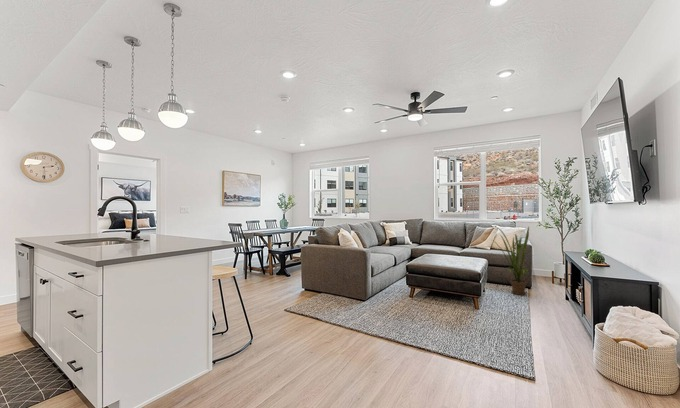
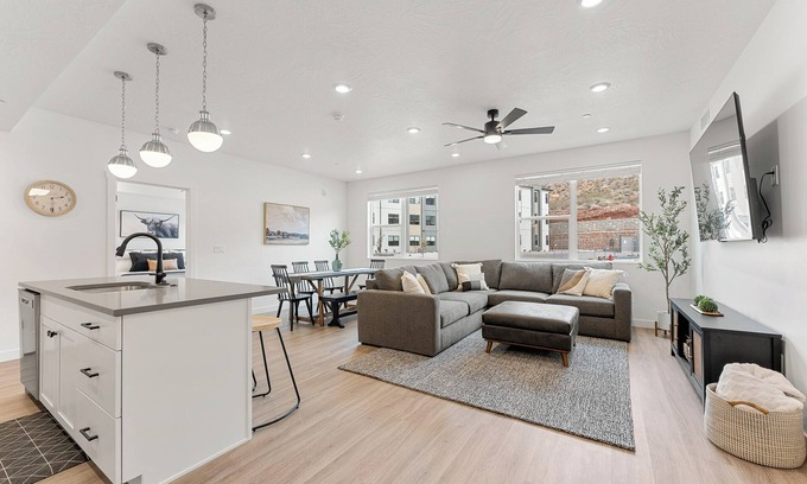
- house plant [491,225,530,296]
